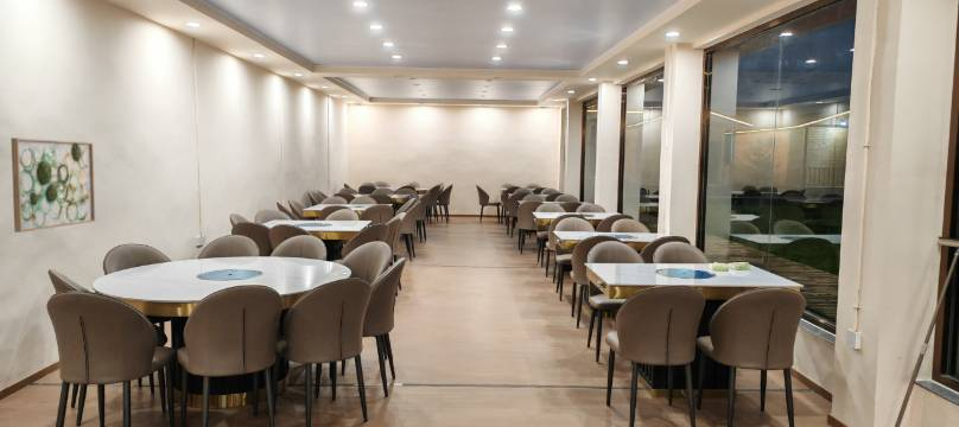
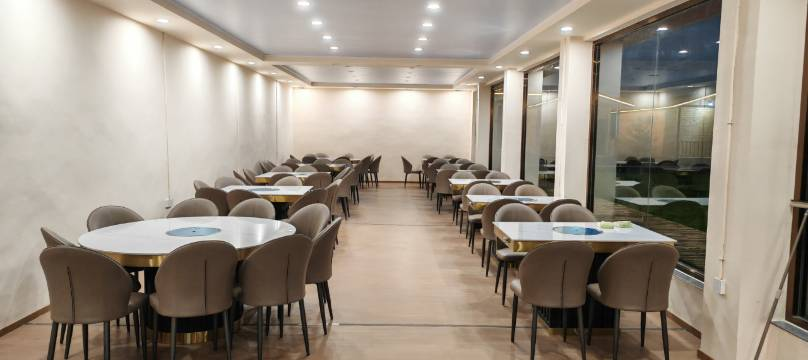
- wall art [9,136,96,234]
